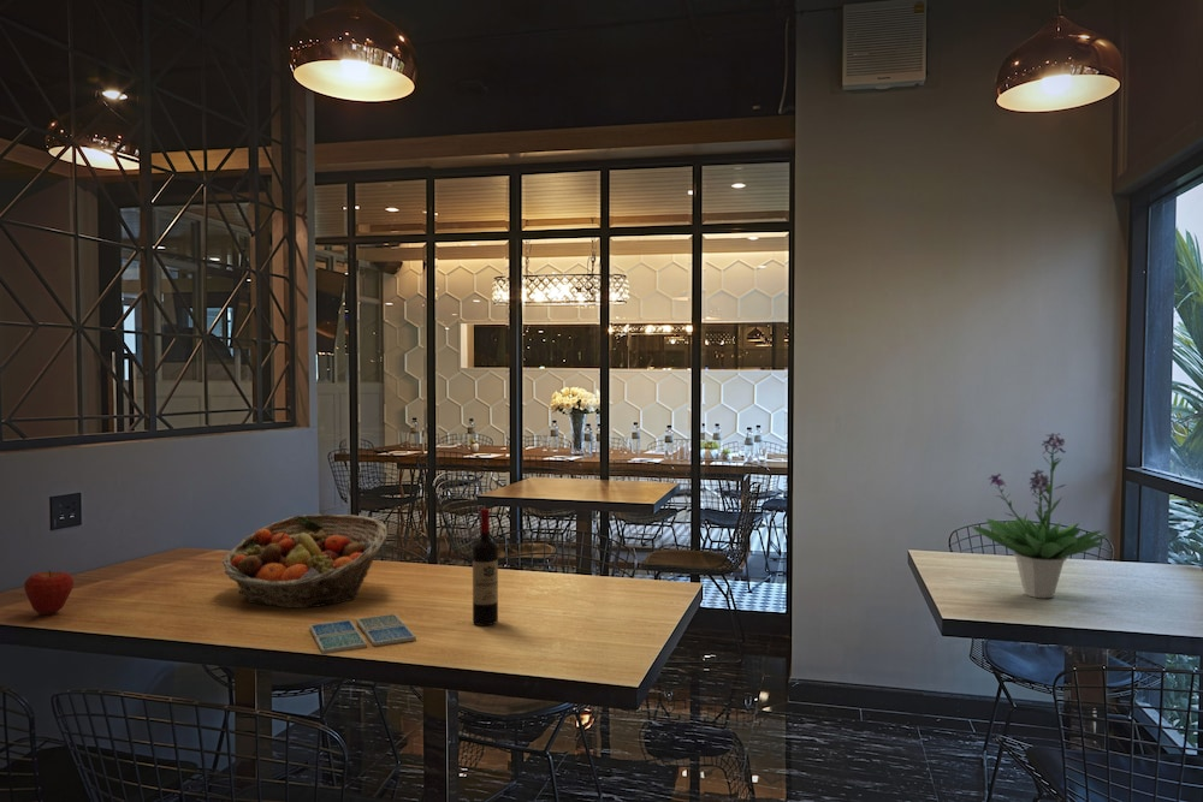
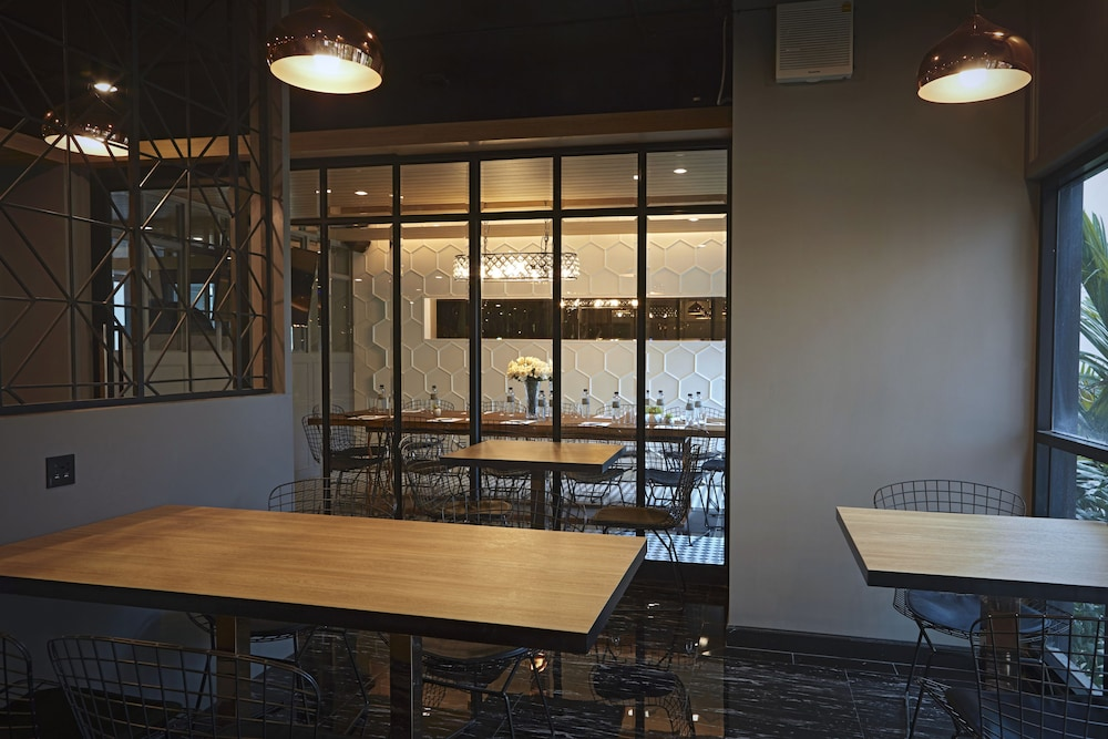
- apple [23,570,75,616]
- wine bottle [472,507,499,626]
- drink coaster [308,612,417,654]
- potted plant [971,432,1110,599]
- fruit basket [221,513,389,610]
